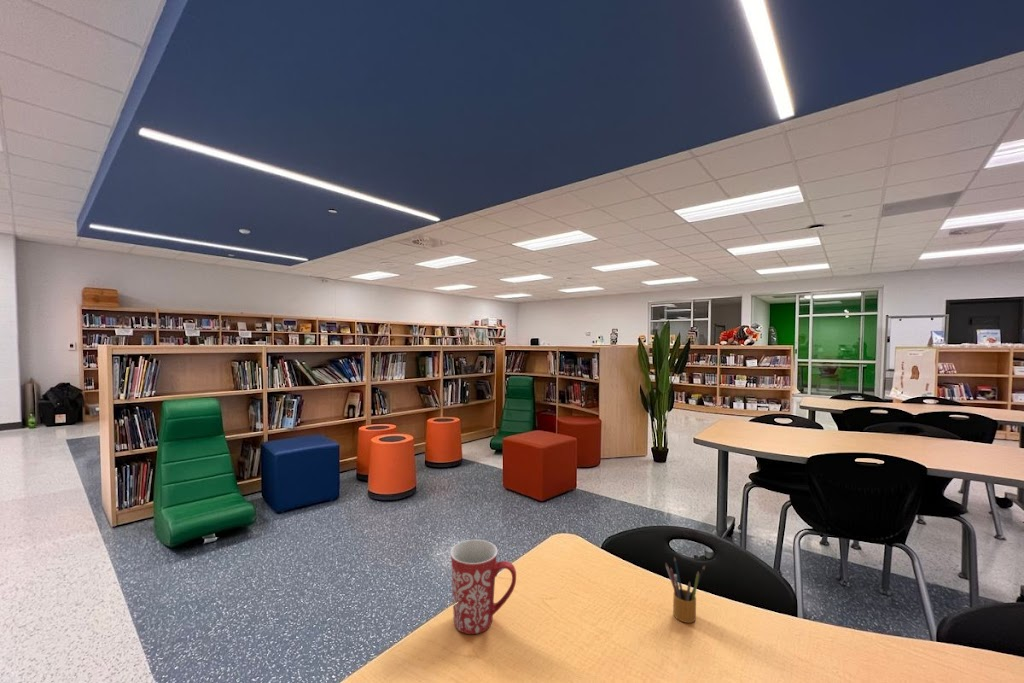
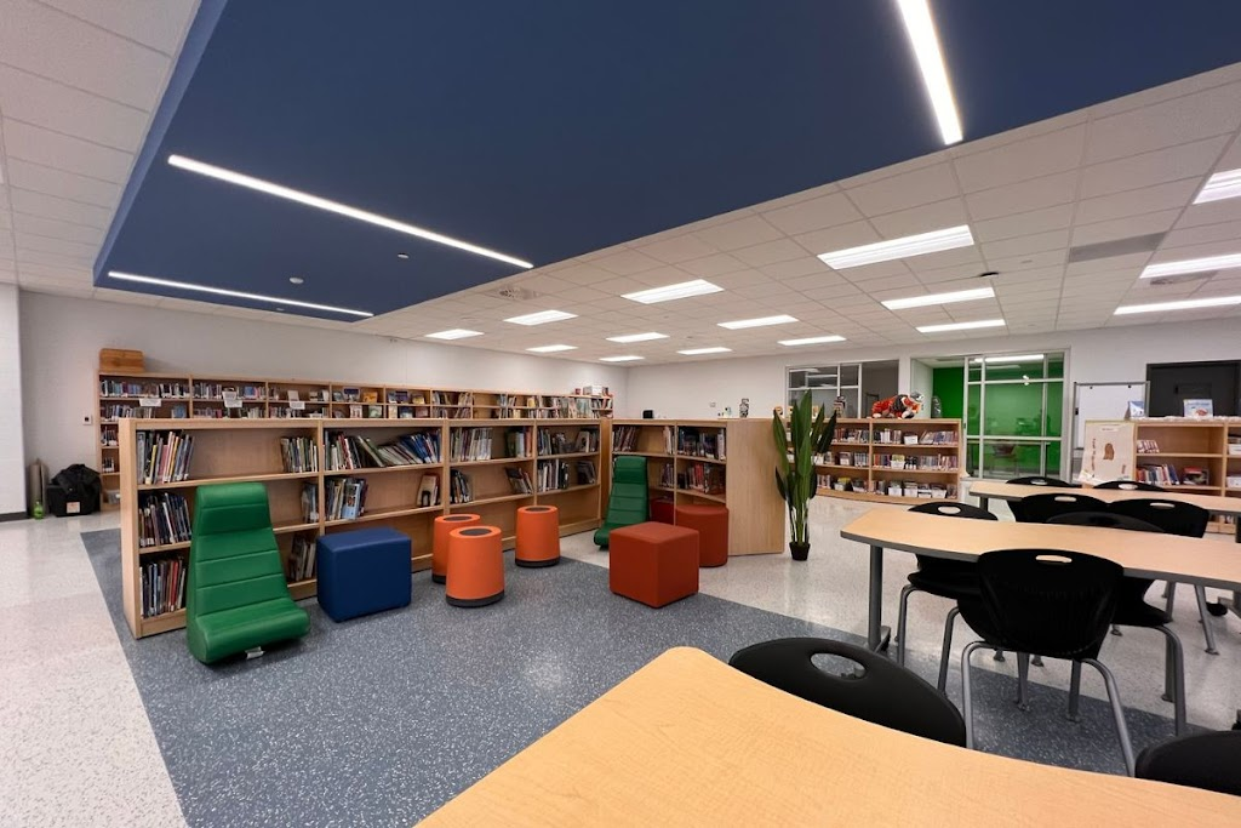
- mug [449,539,517,635]
- pencil box [664,556,706,624]
